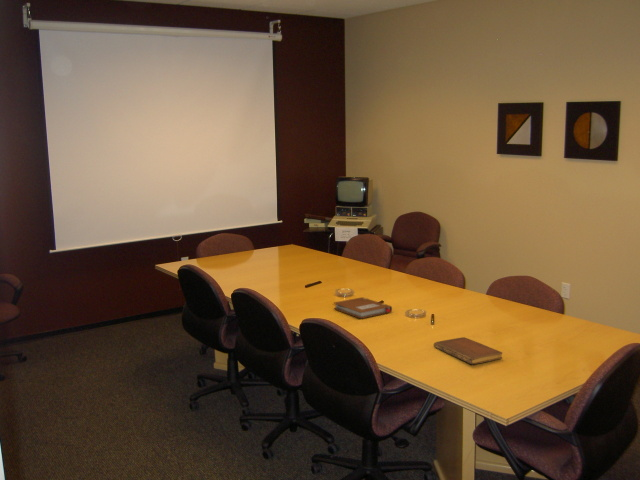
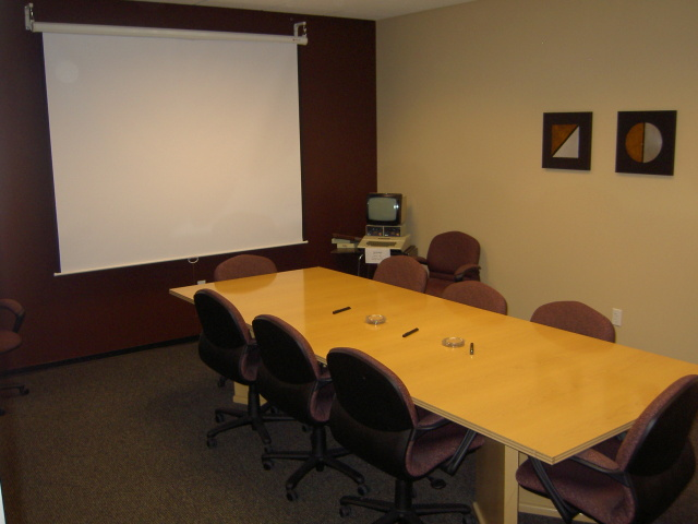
- notebook [333,296,393,319]
- notebook [433,336,503,366]
